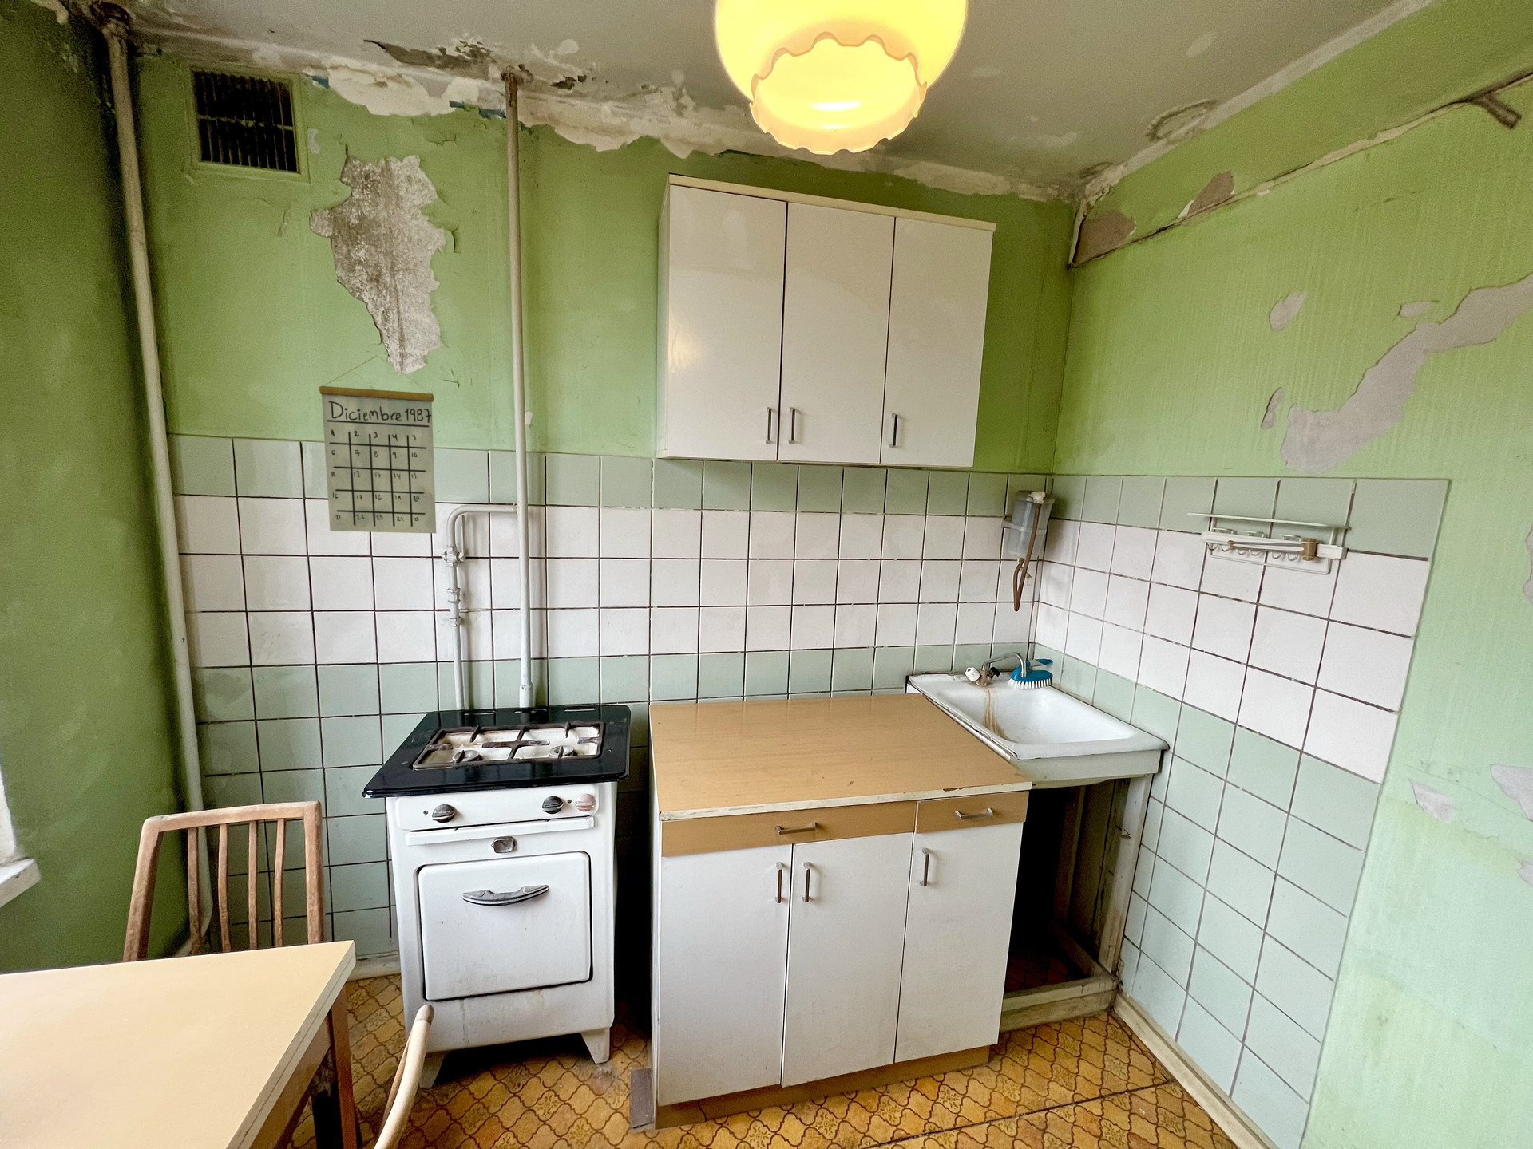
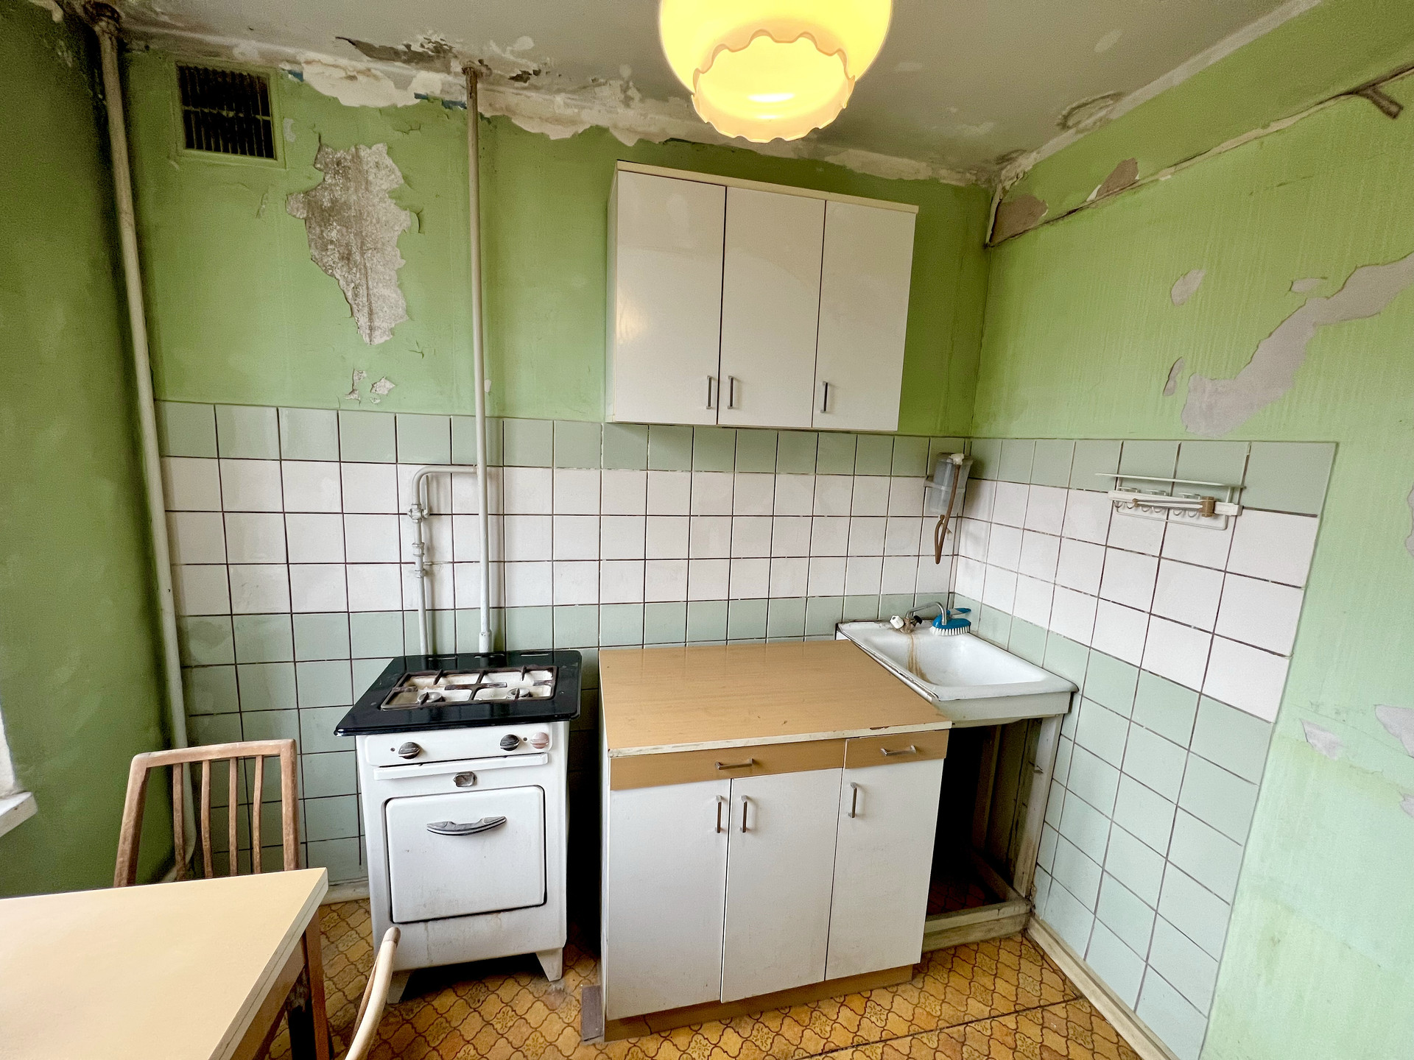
- calendar [319,355,437,533]
